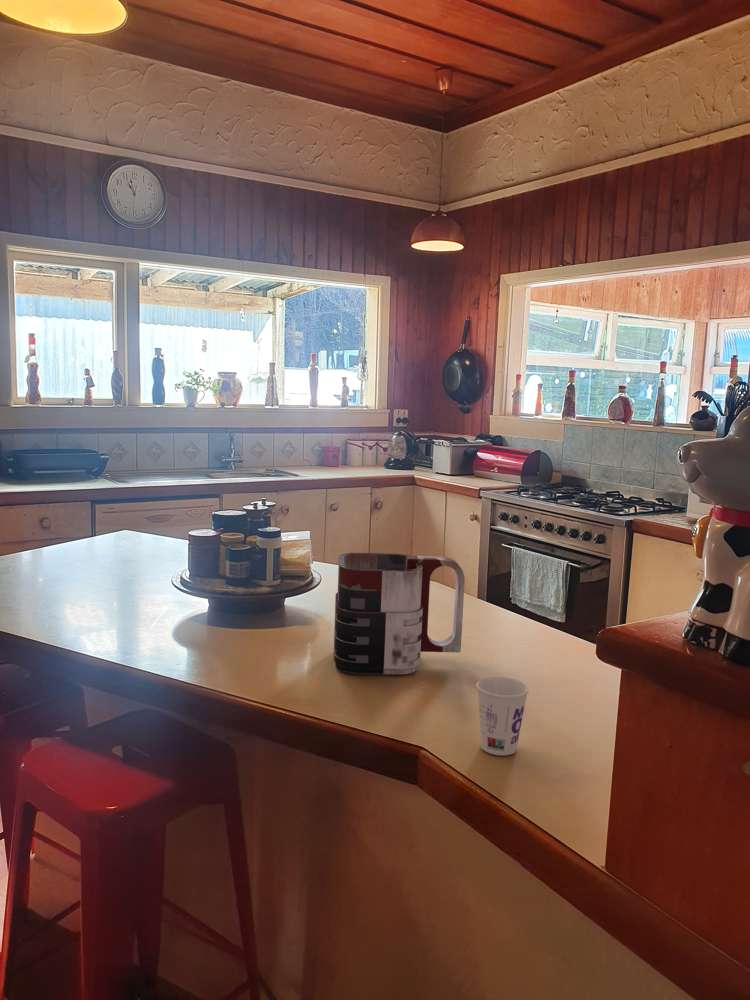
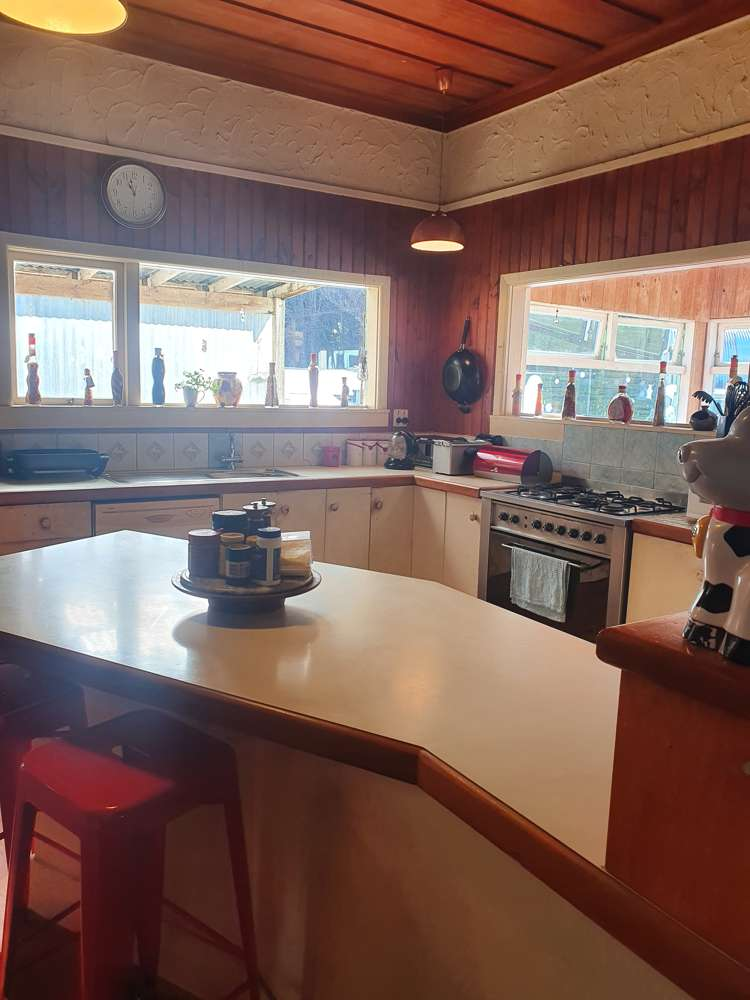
- cup [475,676,530,756]
- mug [333,552,466,676]
